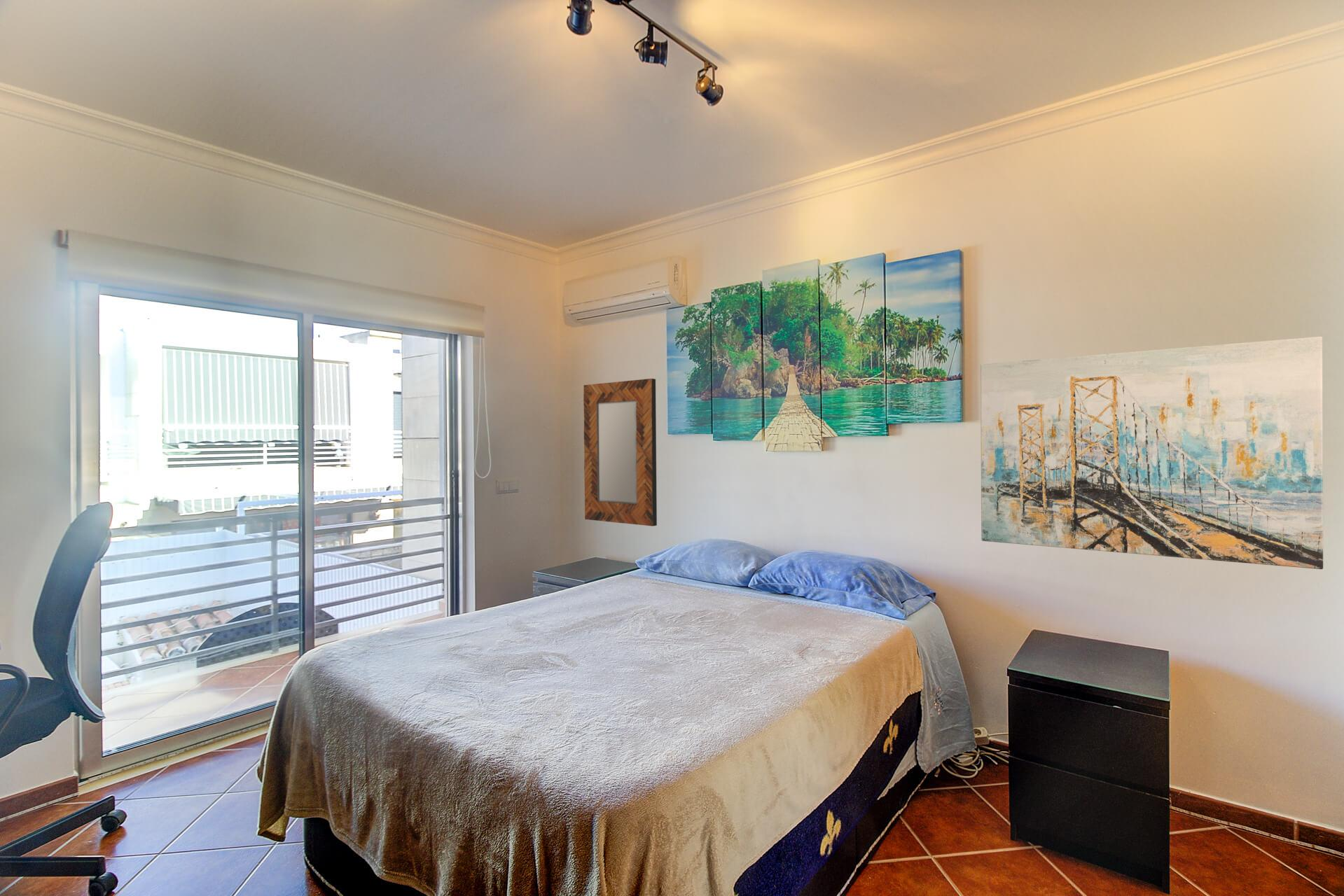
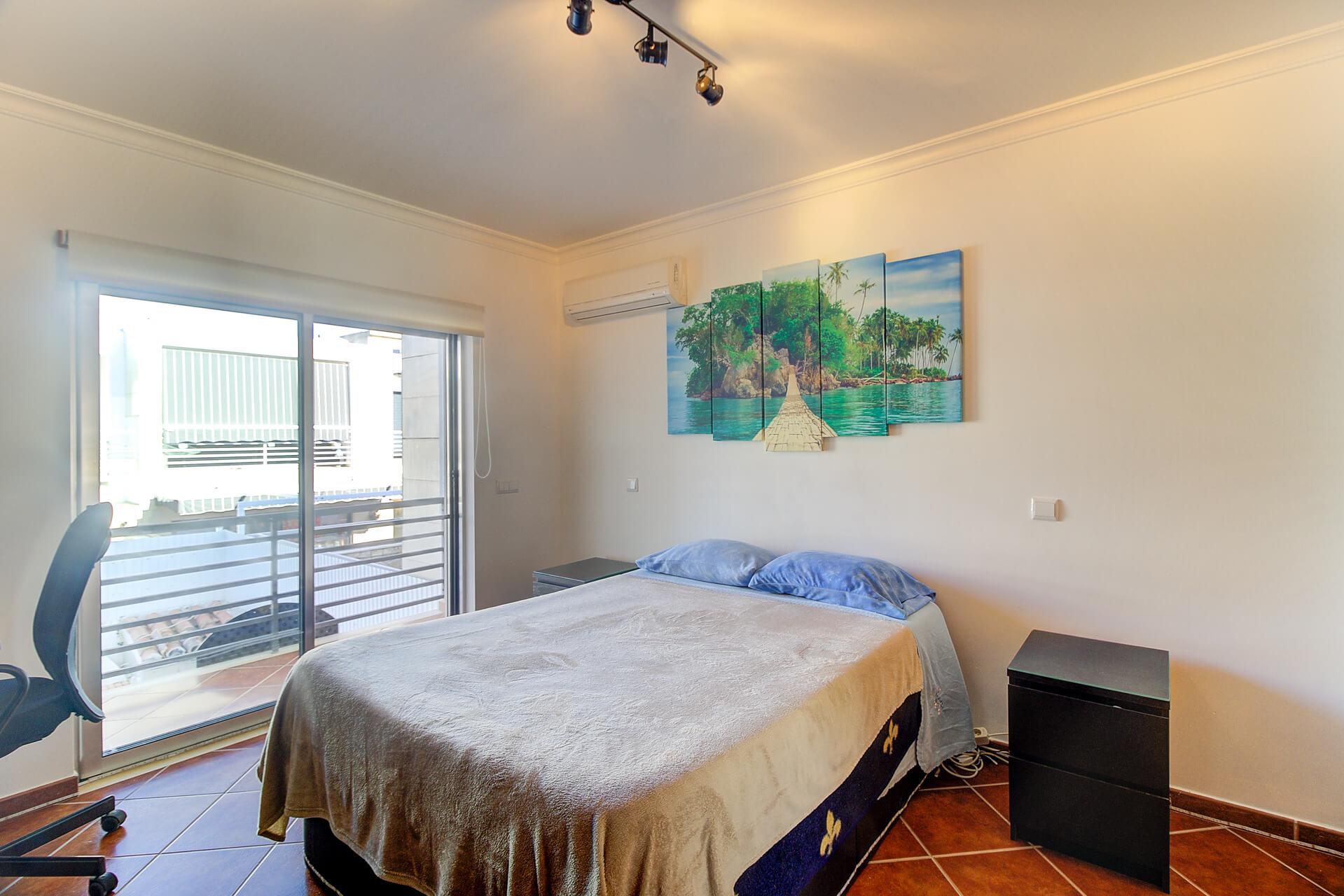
- home mirror [583,378,658,527]
- wall art [980,336,1324,570]
